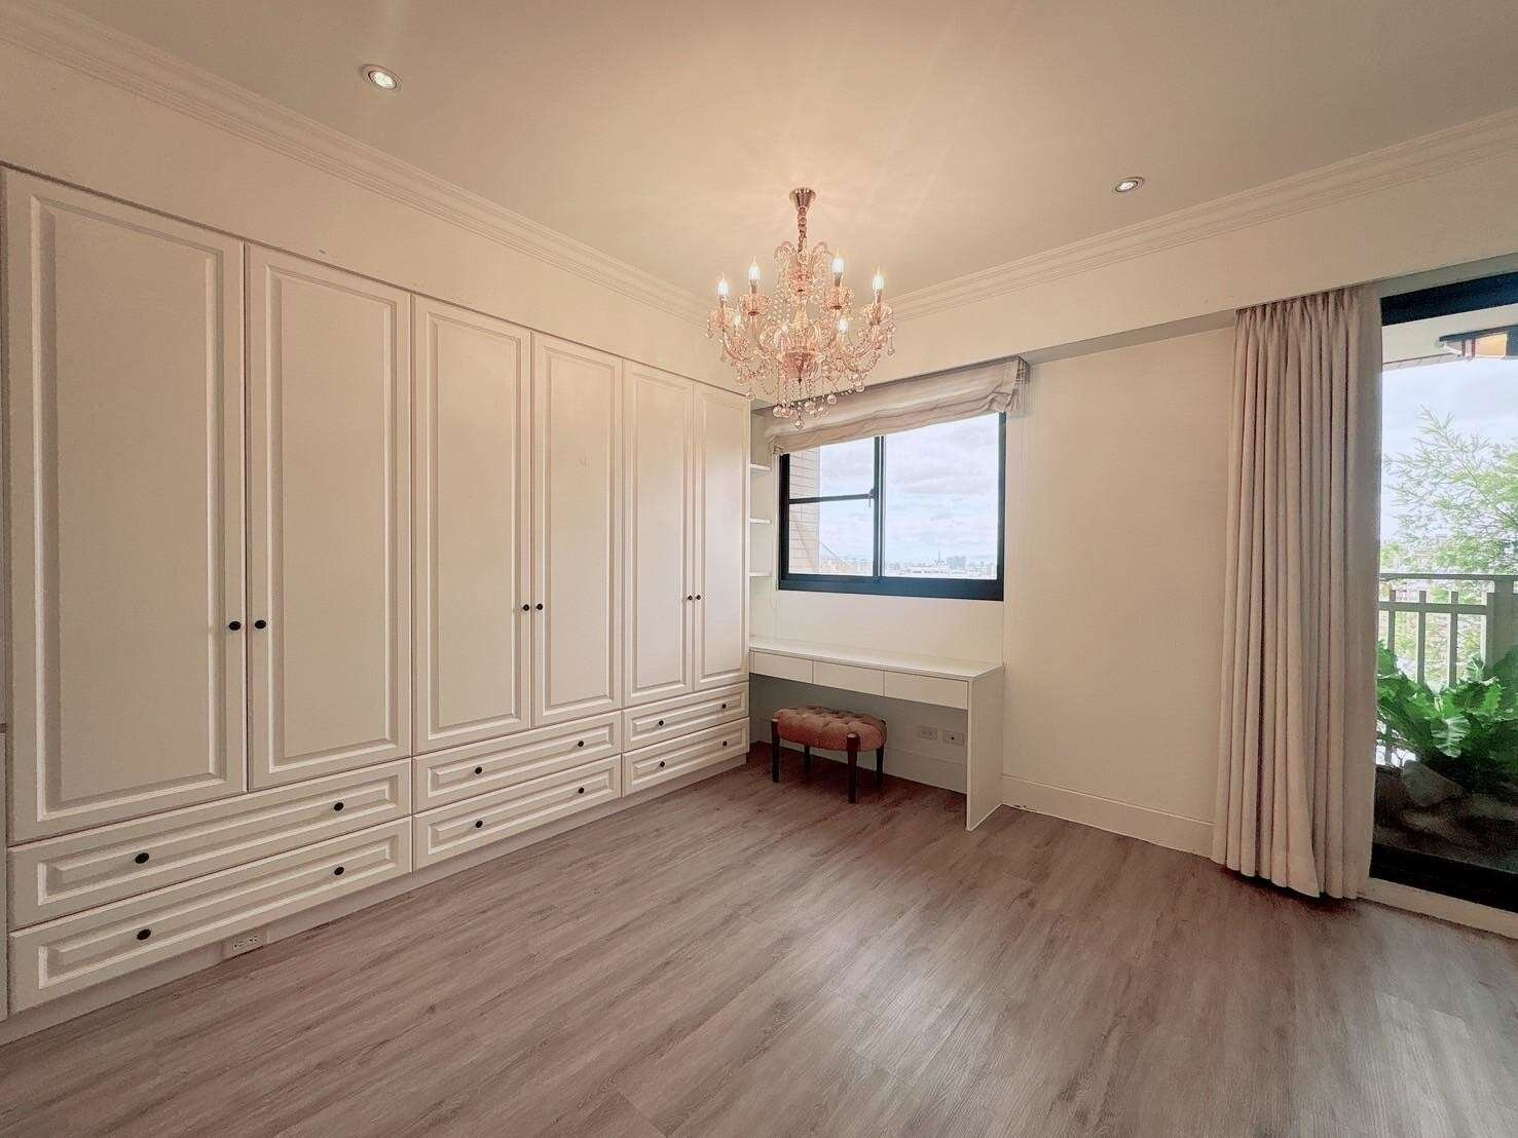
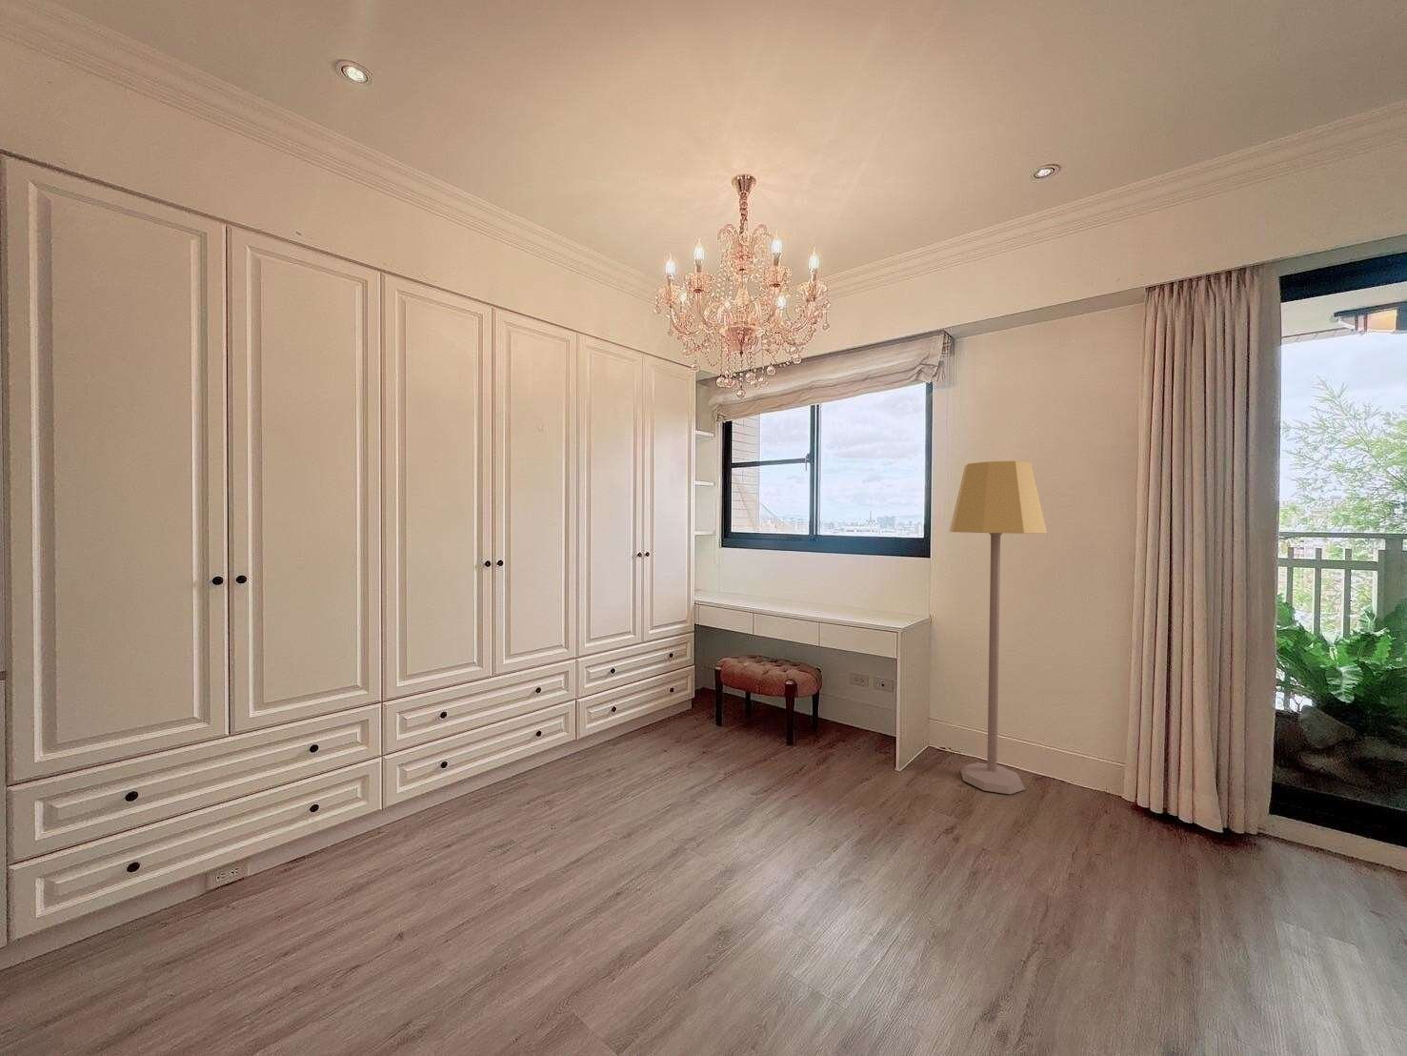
+ lamp [949,460,1048,795]
